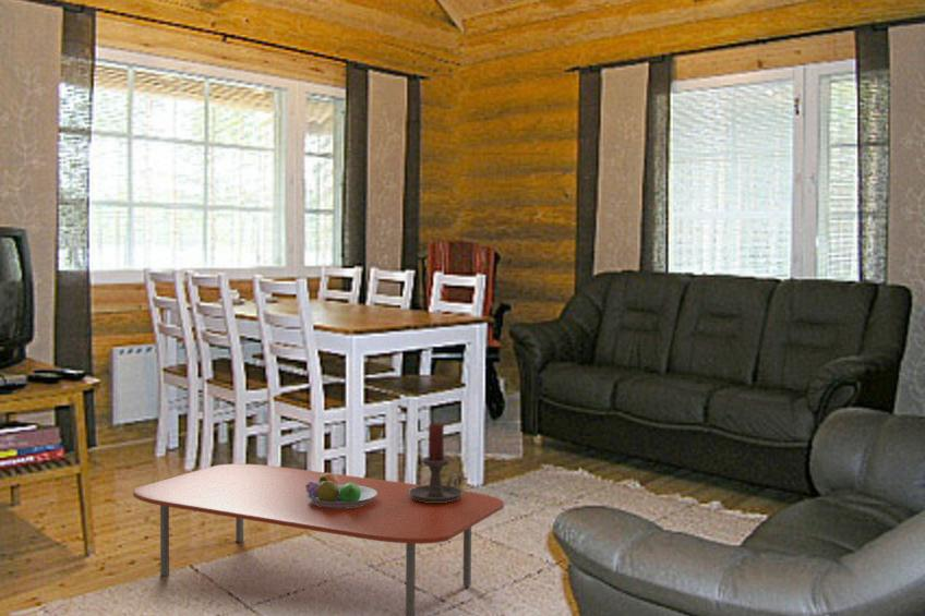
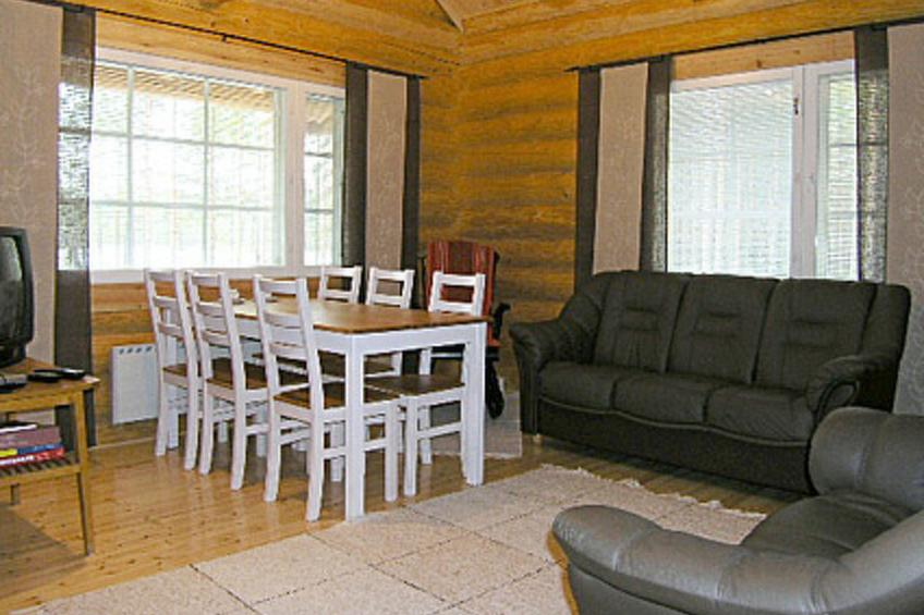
- coffee table [132,463,505,616]
- fruit bowl [305,471,377,508]
- candle holder [409,422,464,503]
